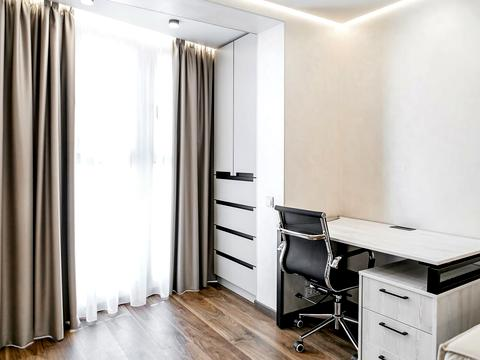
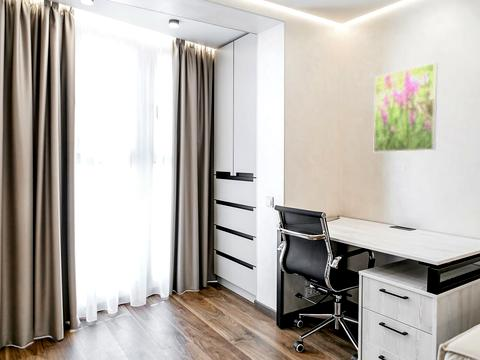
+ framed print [373,61,439,153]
